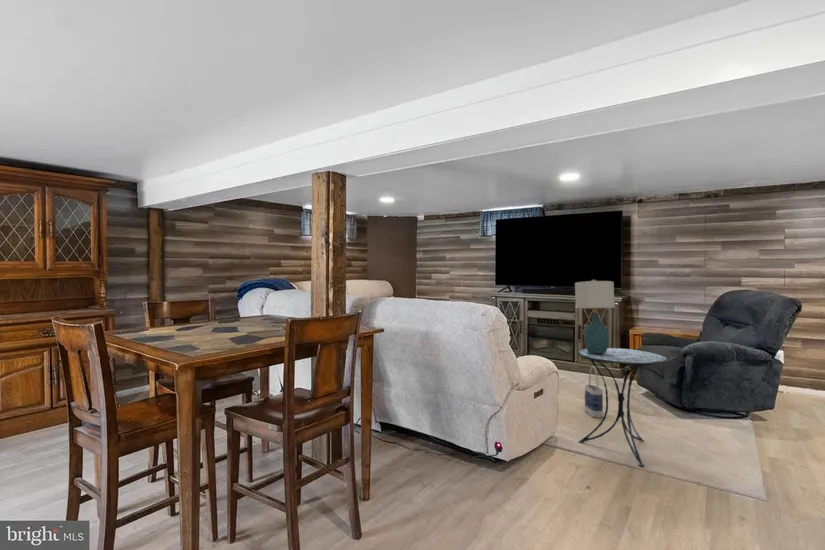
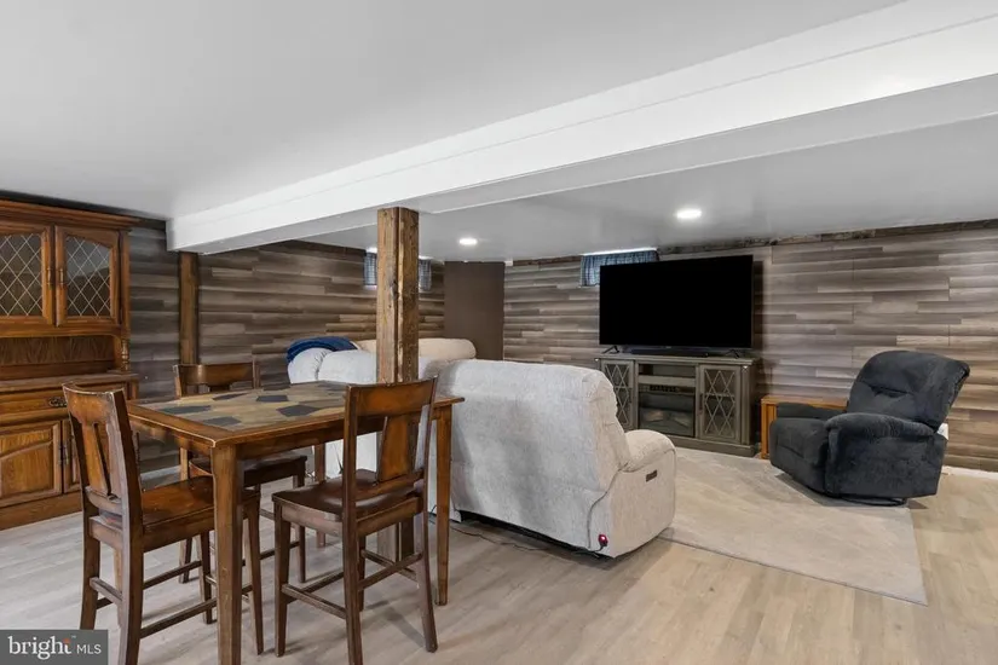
- bag [584,365,604,419]
- table lamp [574,279,616,353]
- side table [577,347,669,468]
